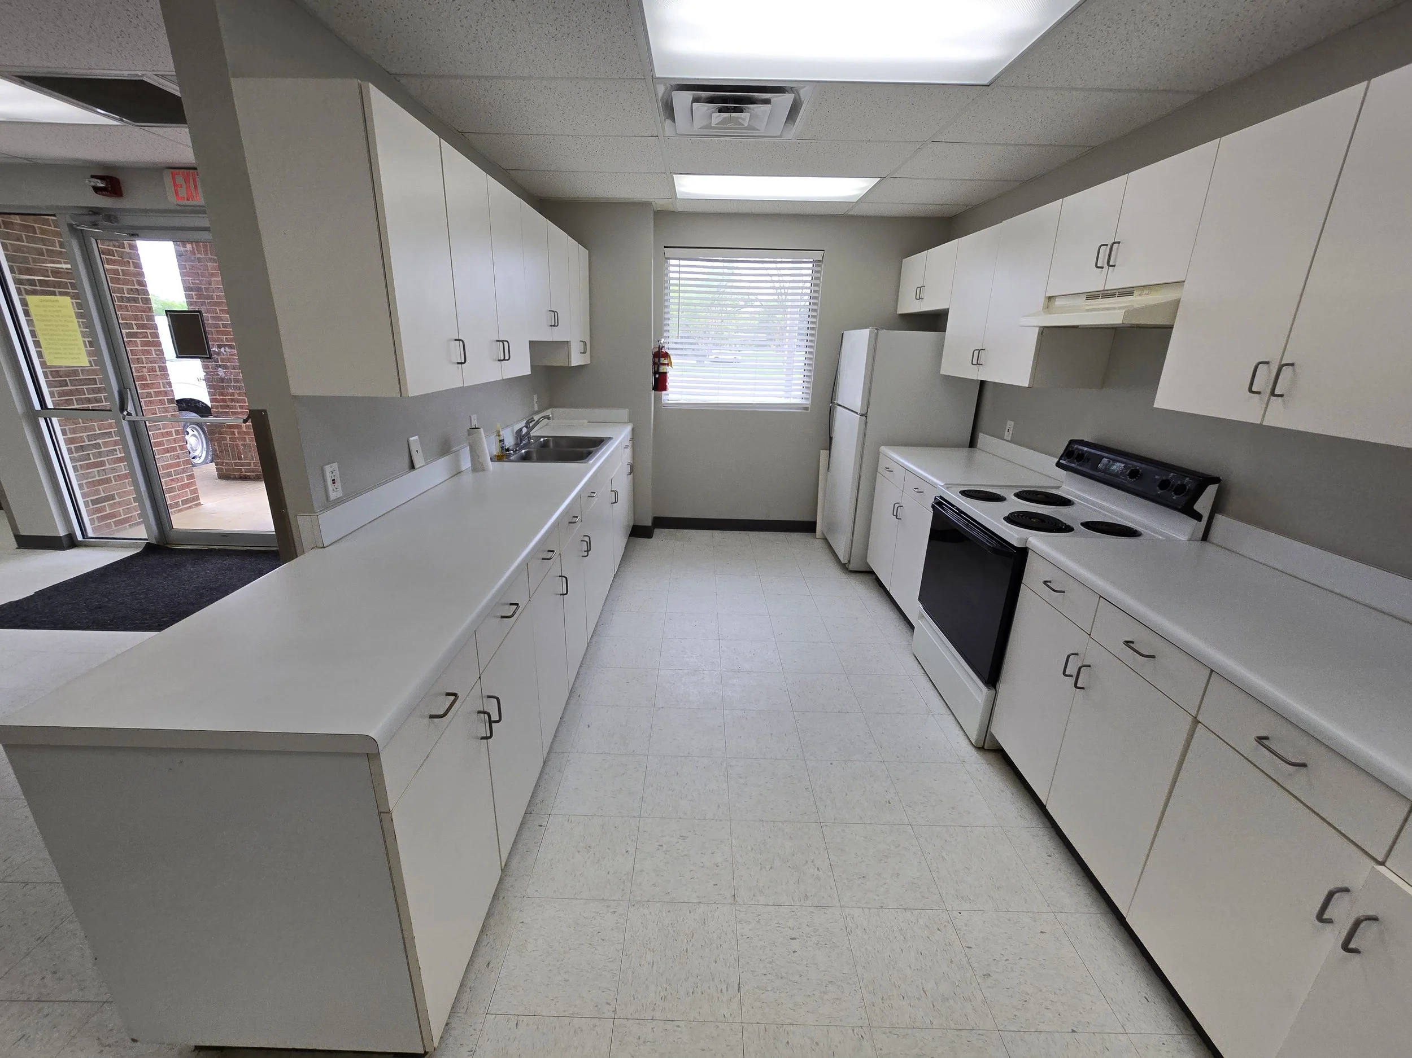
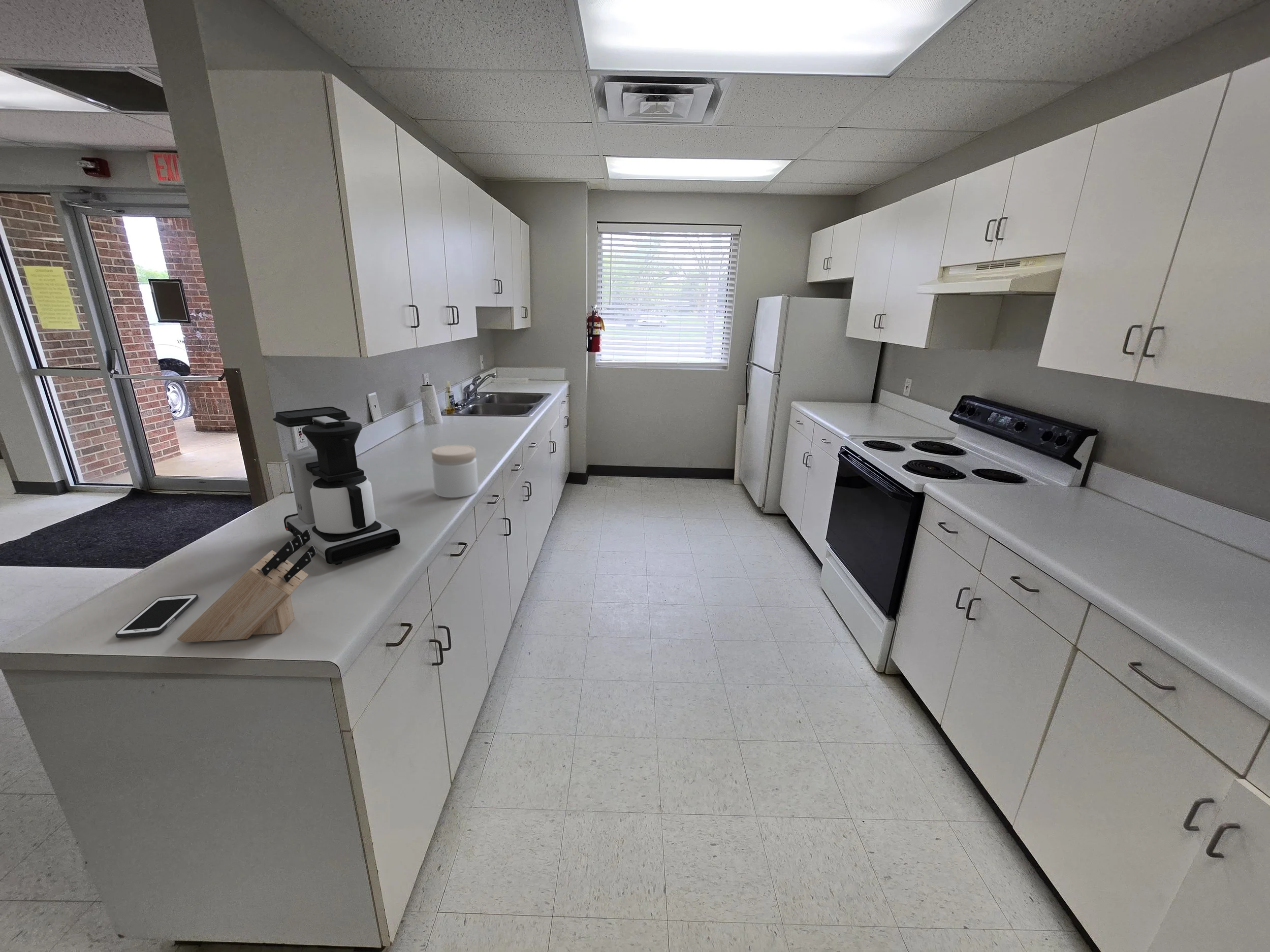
+ coffee maker [272,406,401,566]
+ knife block [177,529,317,643]
+ cell phone [115,594,199,638]
+ jar [431,444,479,498]
